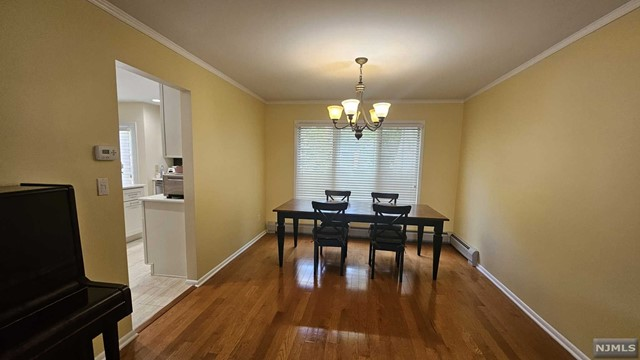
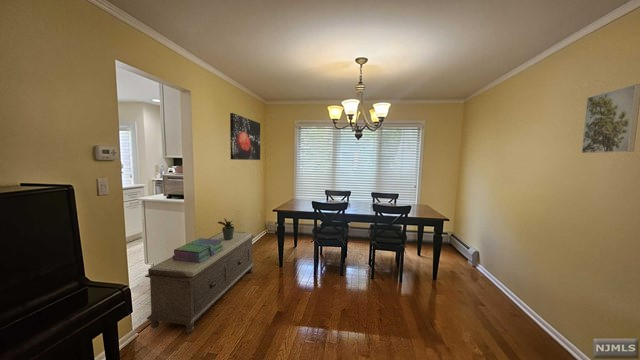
+ bench [144,231,255,335]
+ potted plant [217,217,235,240]
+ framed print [581,83,640,154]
+ stack of books [171,237,223,263]
+ wall art [229,112,261,161]
